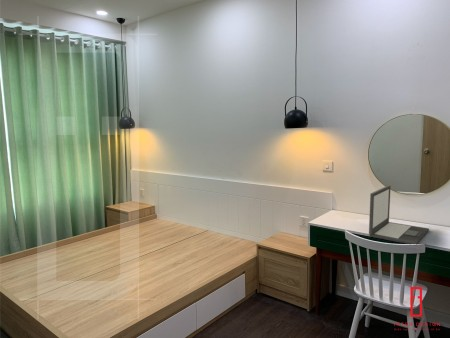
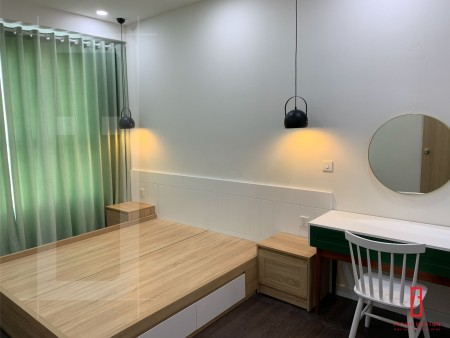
- laptop [368,184,430,245]
